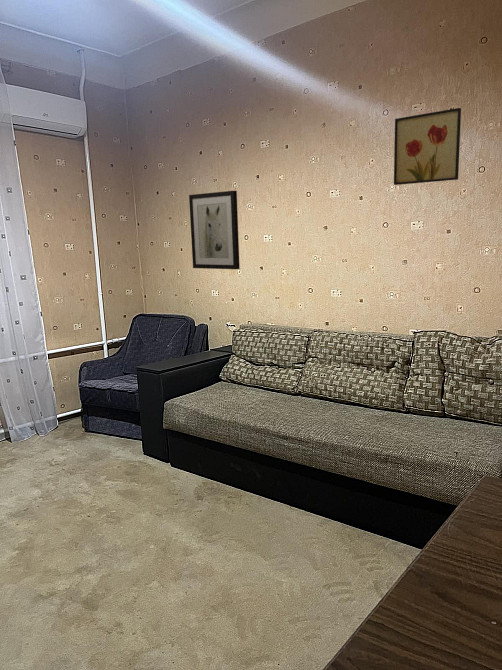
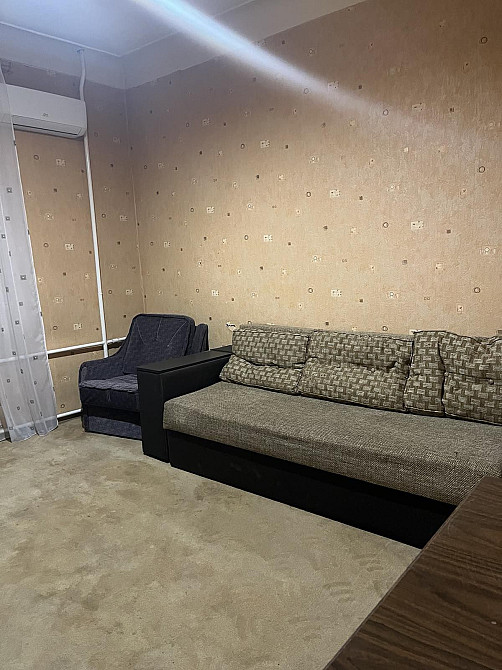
- wall art [188,190,241,270]
- wall art [393,107,462,186]
